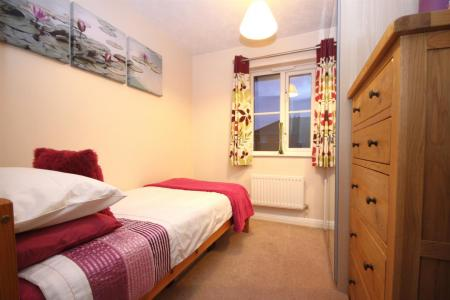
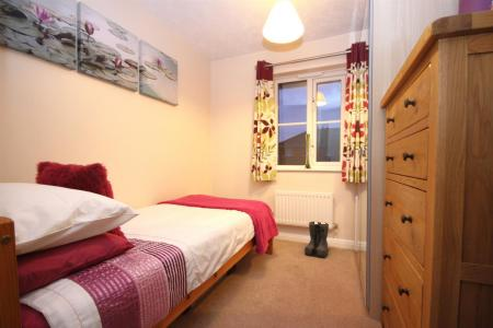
+ boots [303,221,330,258]
